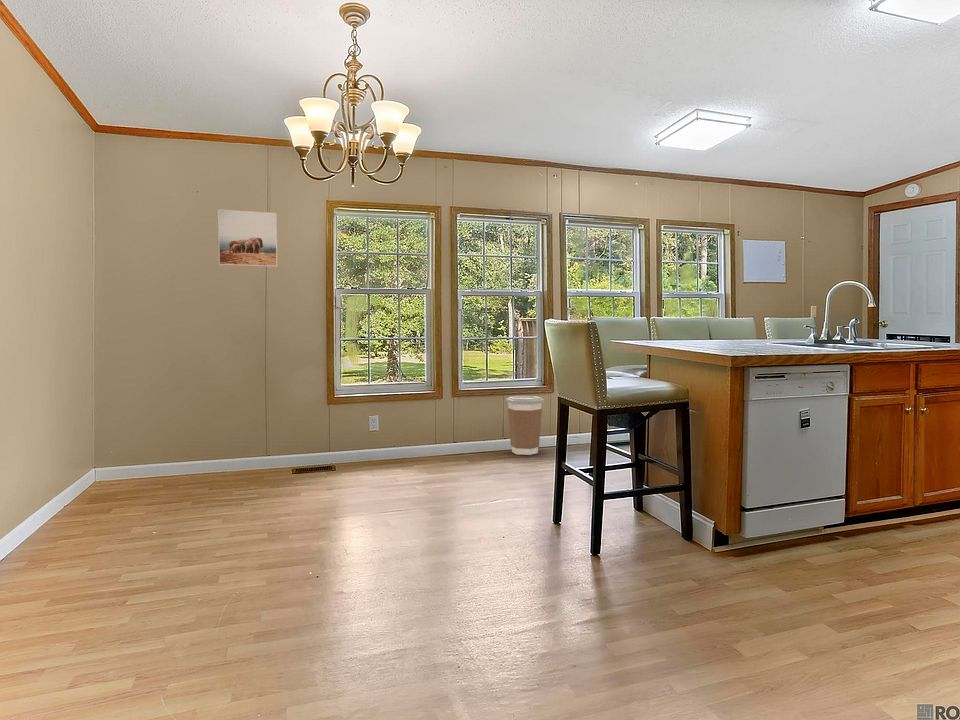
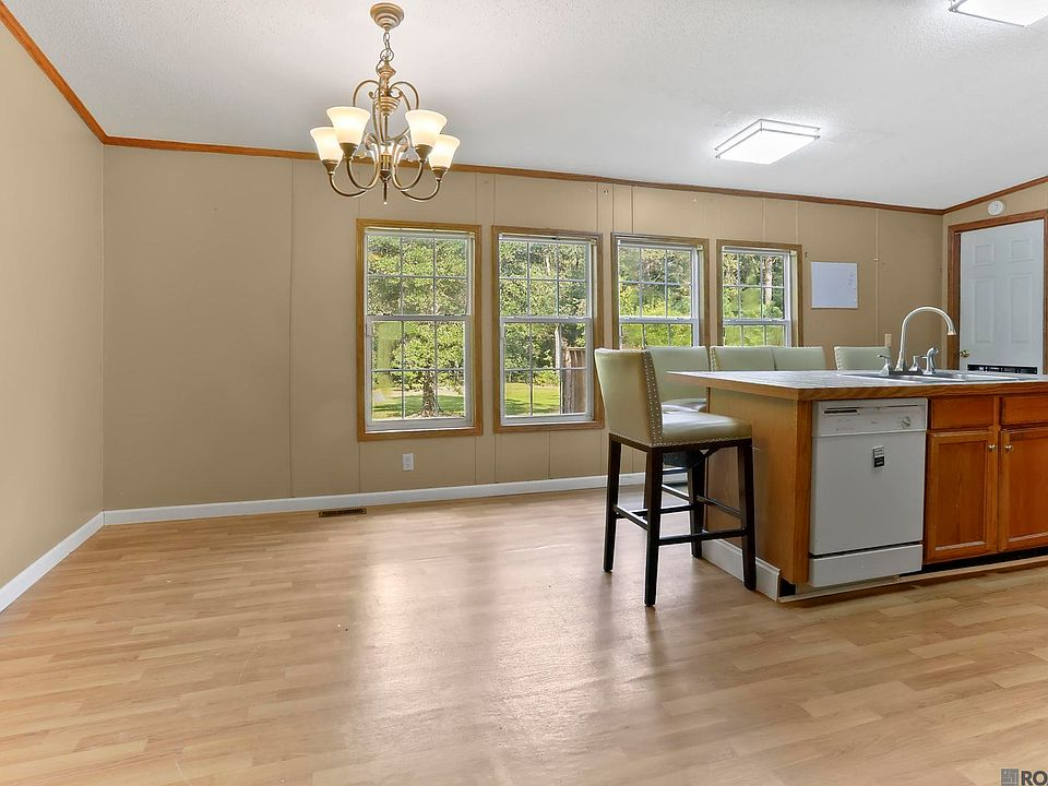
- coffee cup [505,395,545,456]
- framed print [217,208,278,268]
